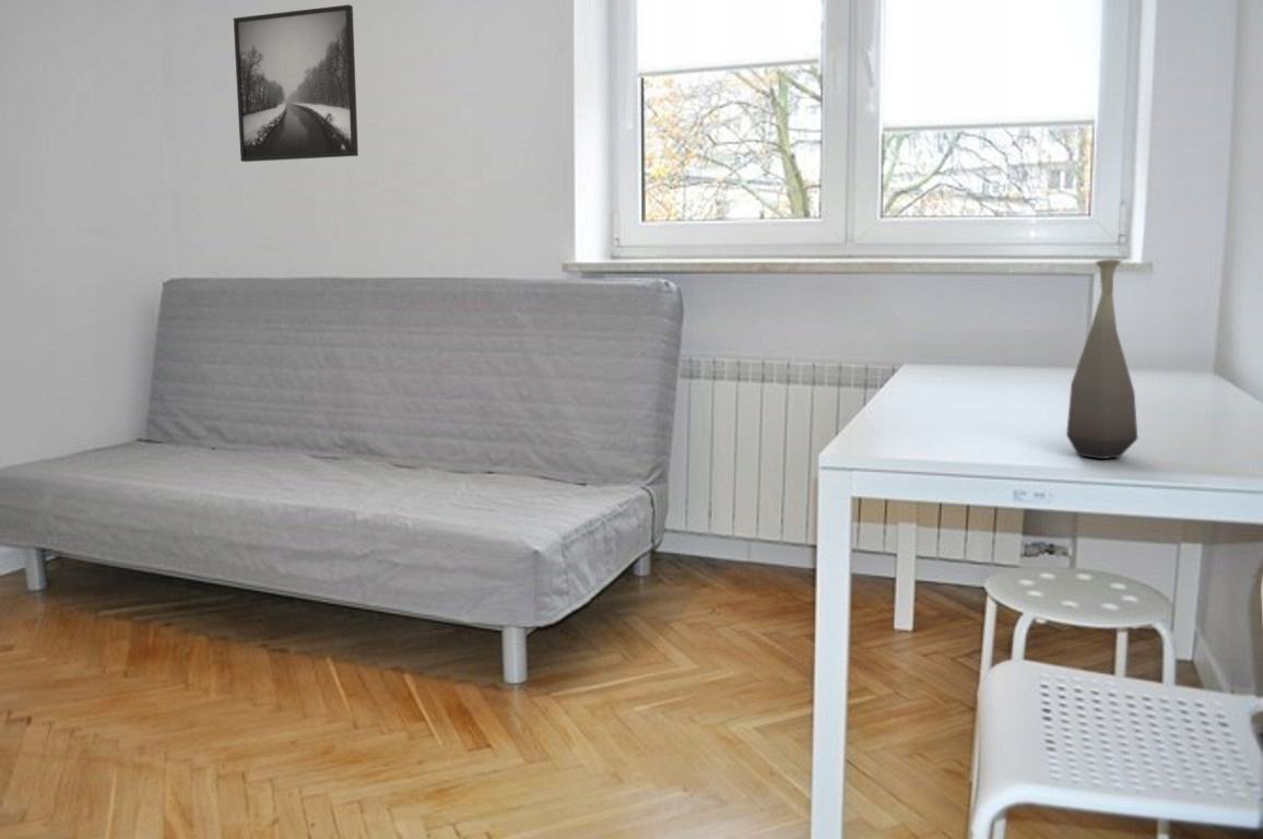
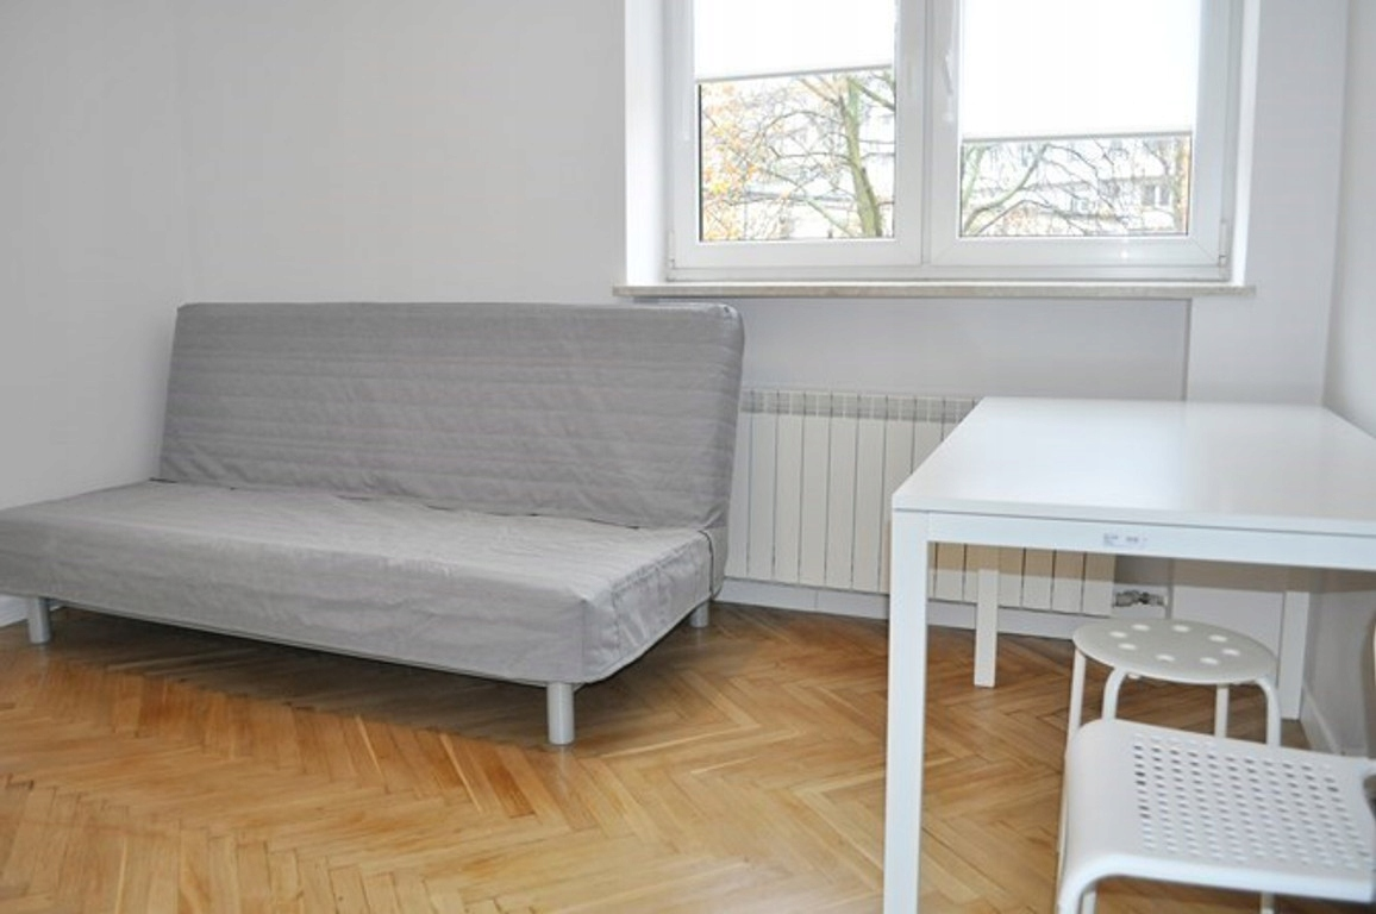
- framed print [233,3,359,163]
- bottle [1065,258,1138,460]
